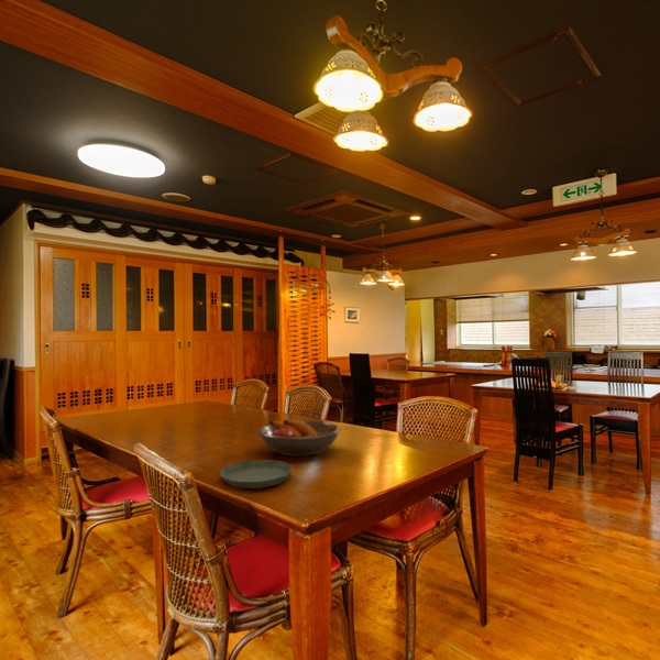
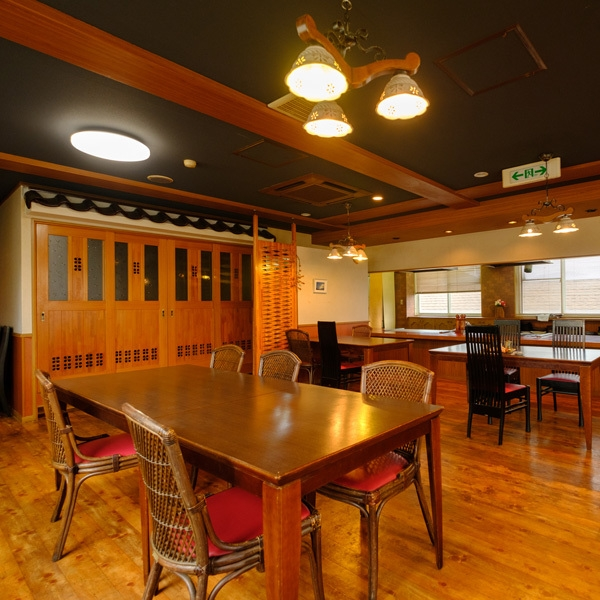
- fruit bowl [257,419,342,458]
- saucer [219,459,294,490]
